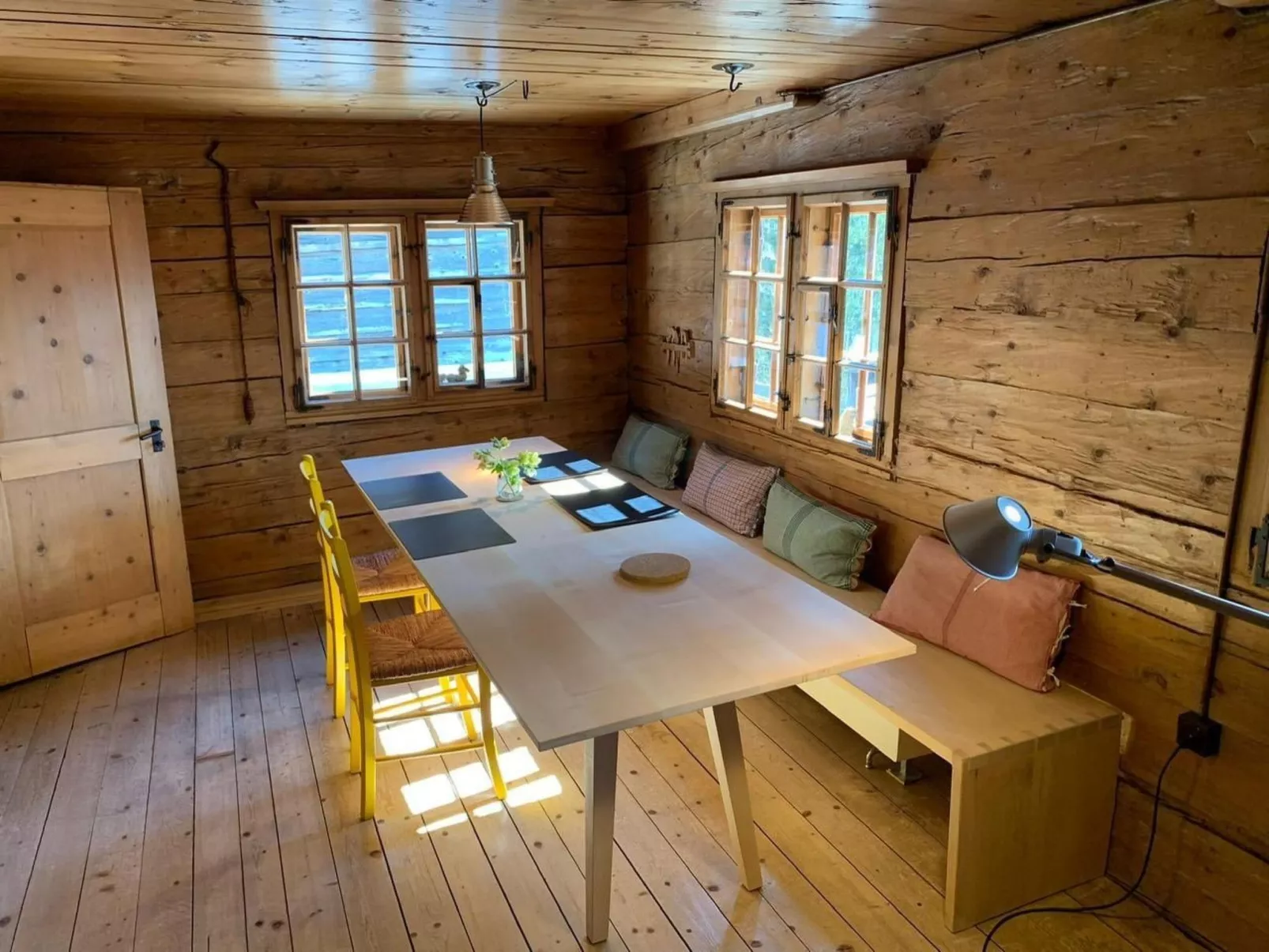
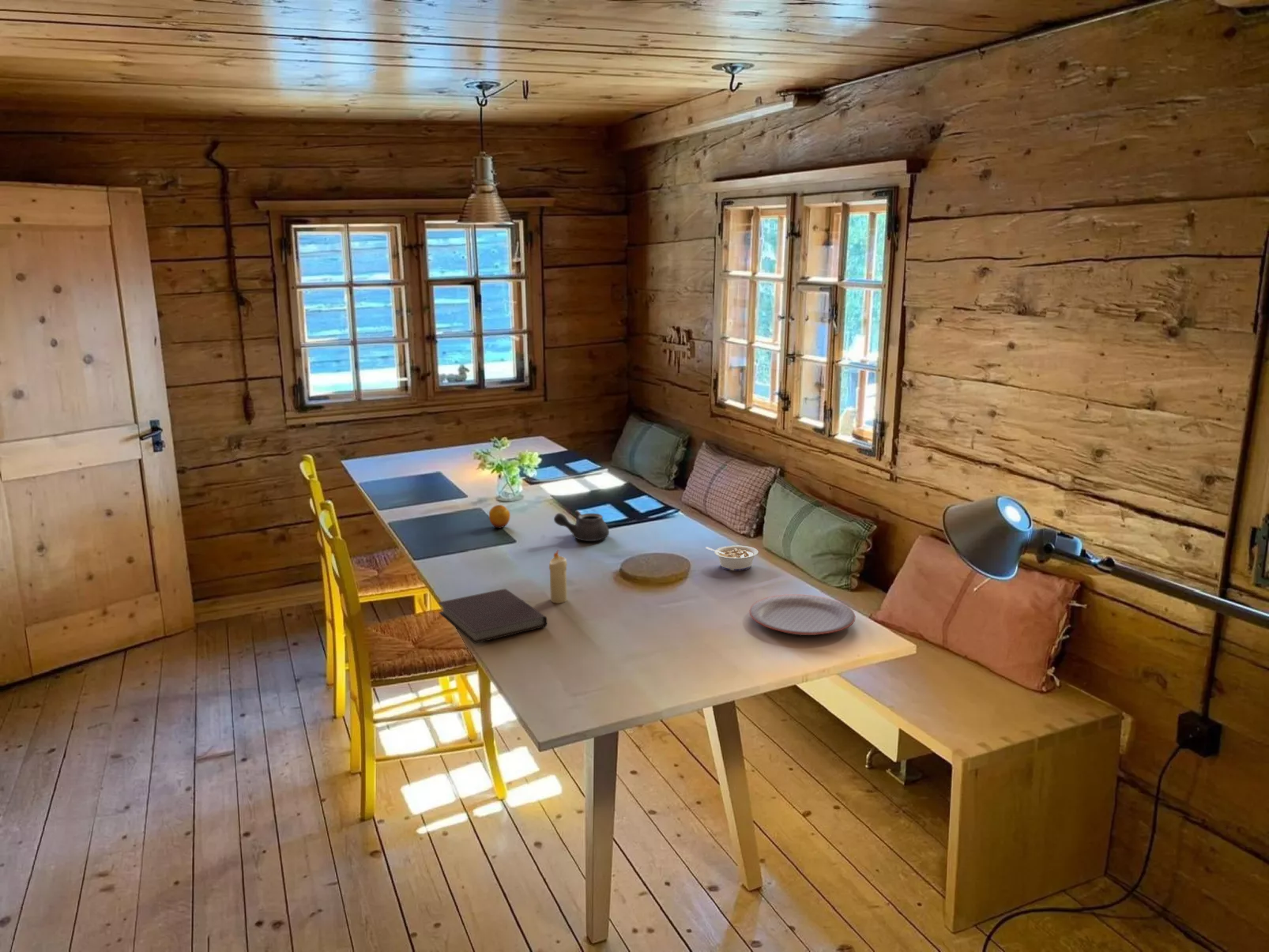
+ candle [548,549,568,604]
+ teapot [553,510,610,542]
+ fruit [488,504,511,529]
+ plate [748,593,856,636]
+ legume [705,545,759,571]
+ notebook [437,588,548,645]
